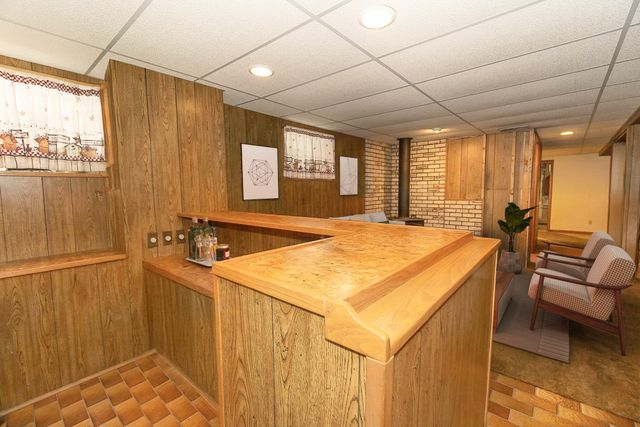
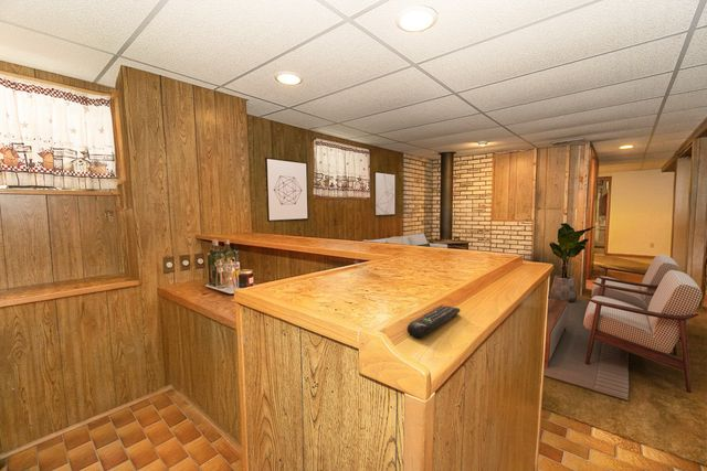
+ remote control [407,304,462,339]
